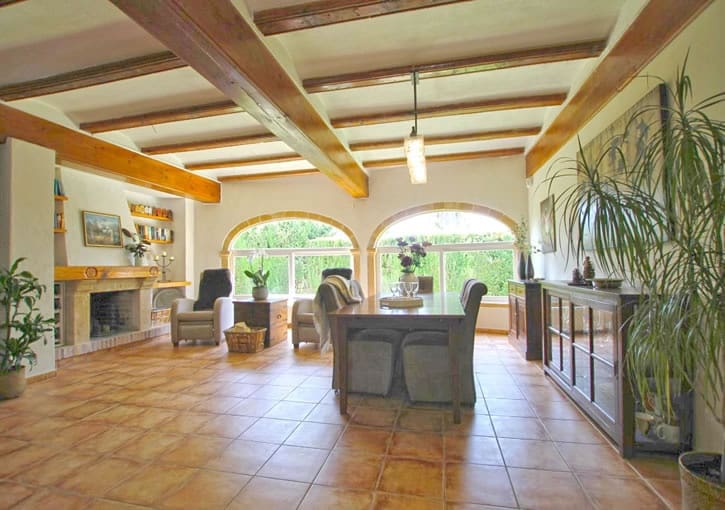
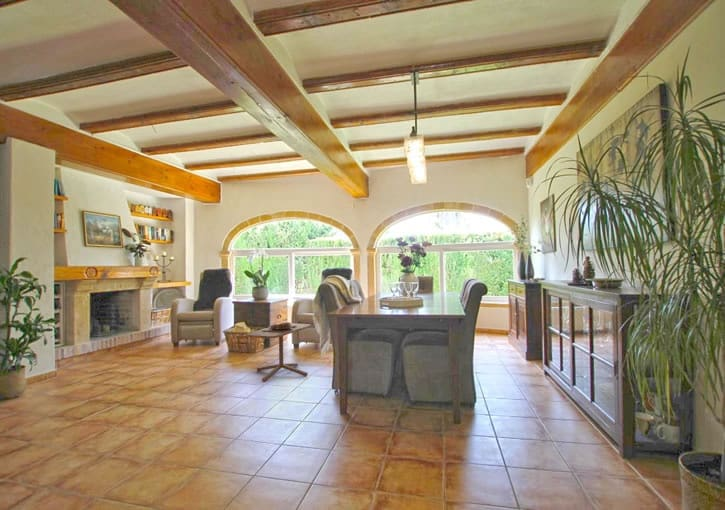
+ side table [246,321,312,383]
